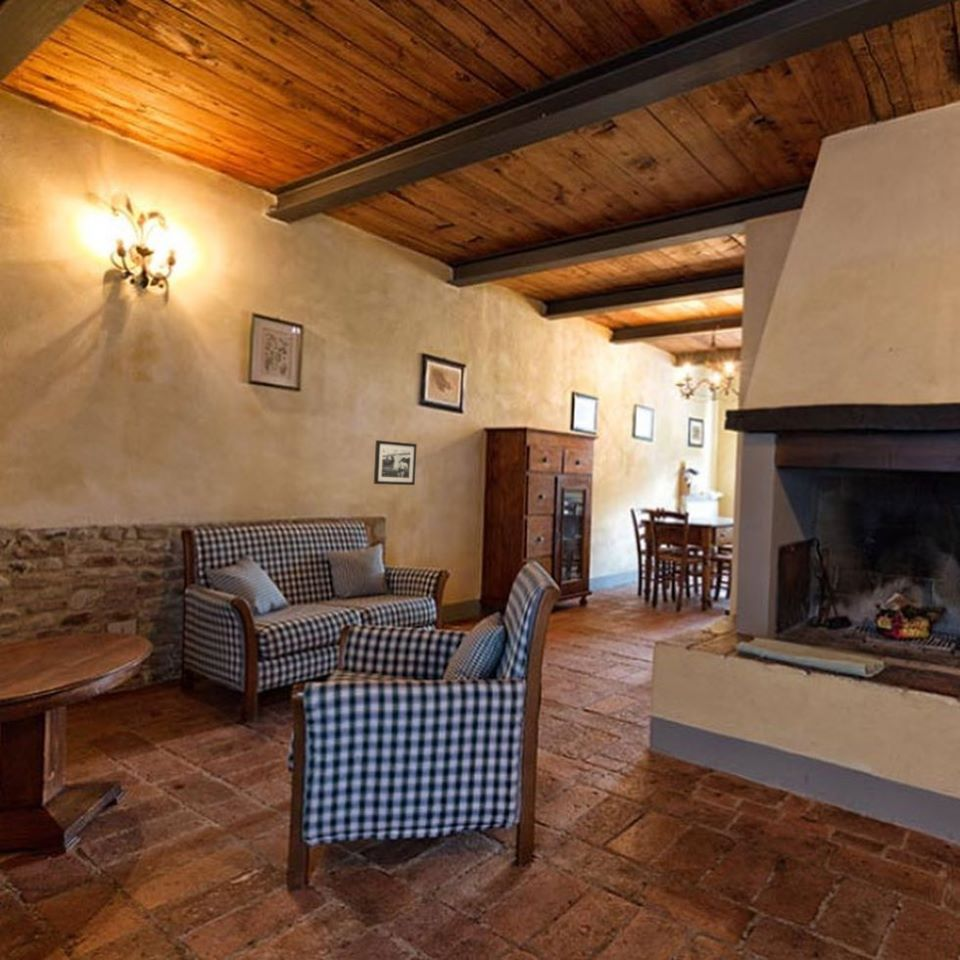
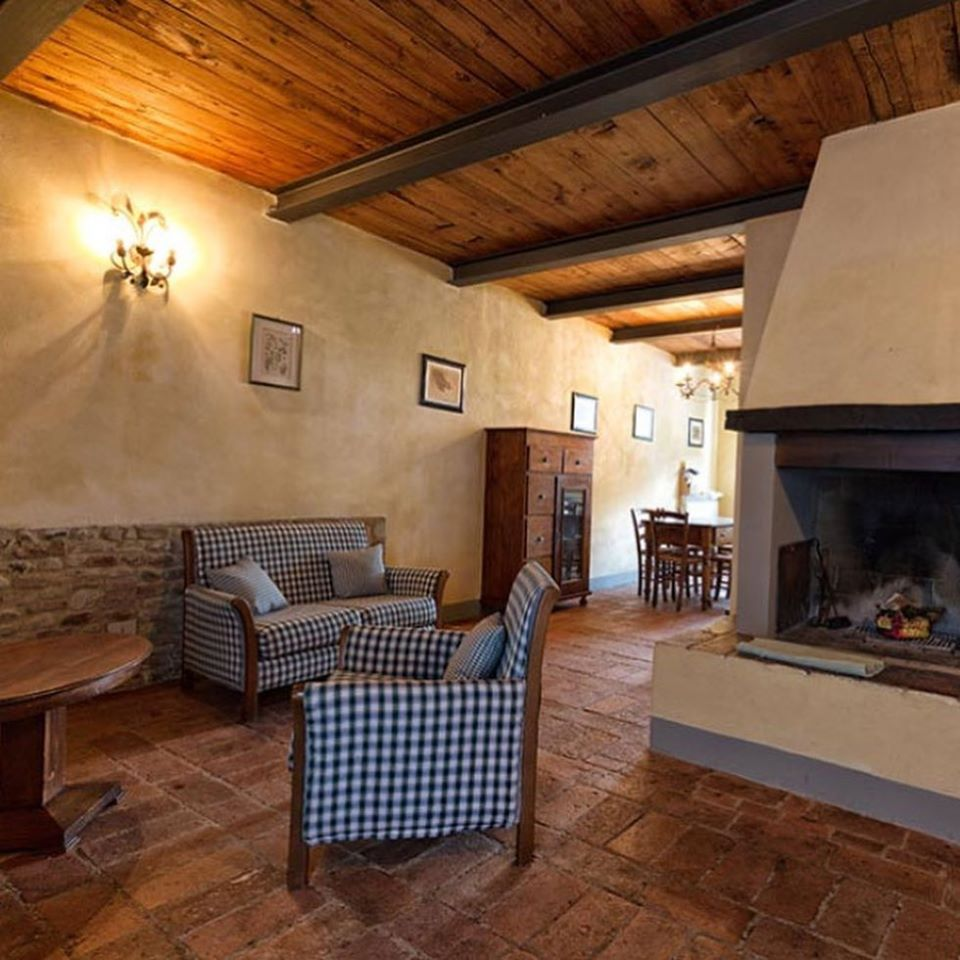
- picture frame [373,439,418,486]
